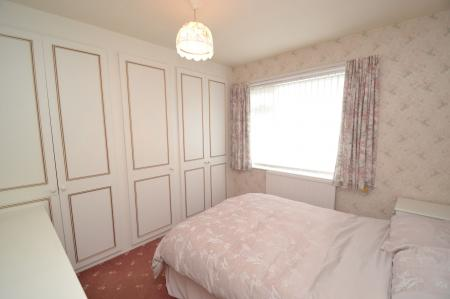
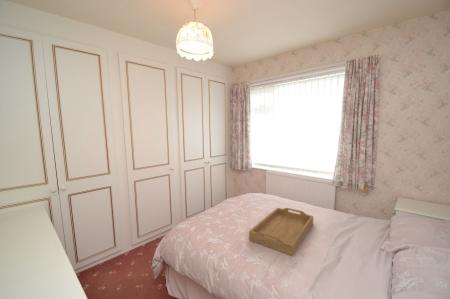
+ serving tray [248,207,314,257]
